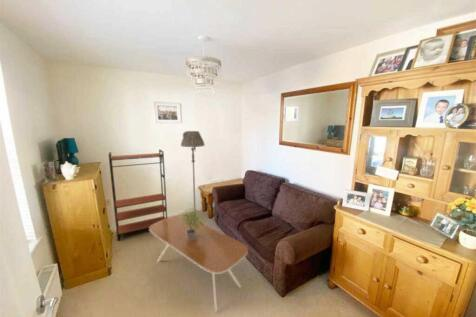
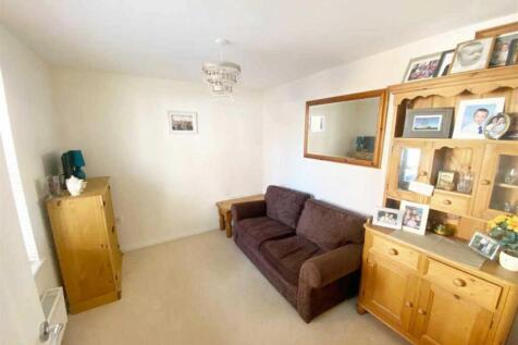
- floor lamp [180,130,206,220]
- potted plant [178,205,206,240]
- bookshelf [108,148,168,242]
- coffee table [148,214,249,313]
